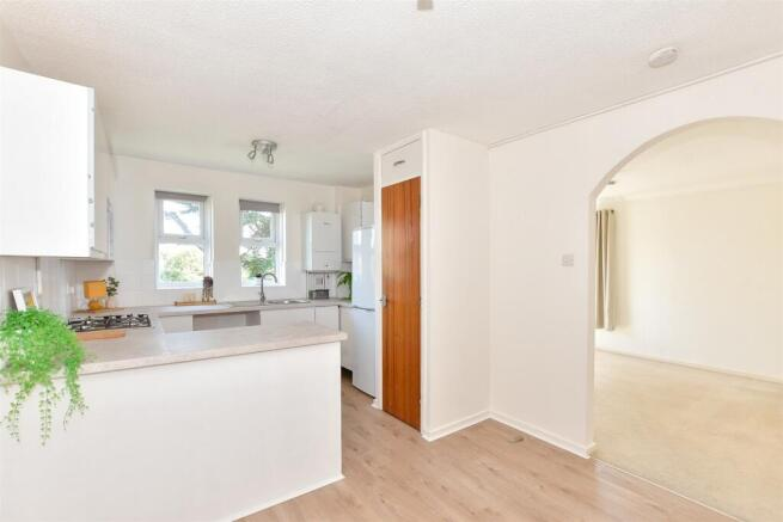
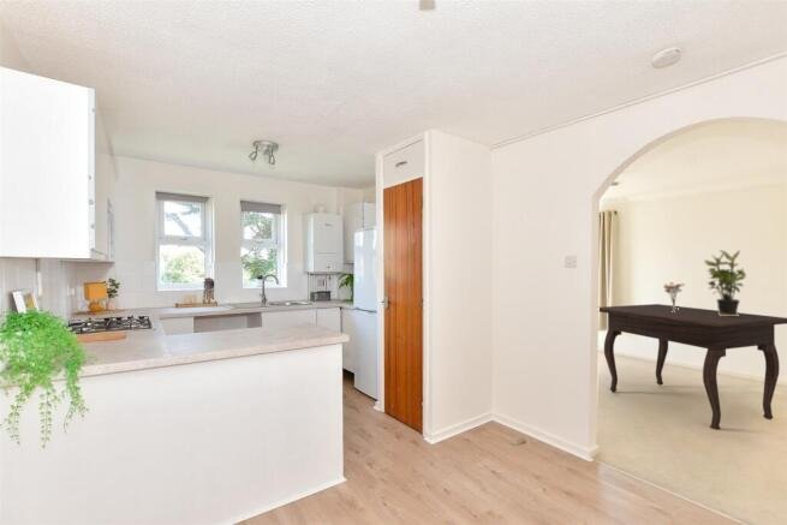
+ potted plant [703,249,747,316]
+ bouquet [662,281,686,312]
+ dining table [598,303,787,431]
